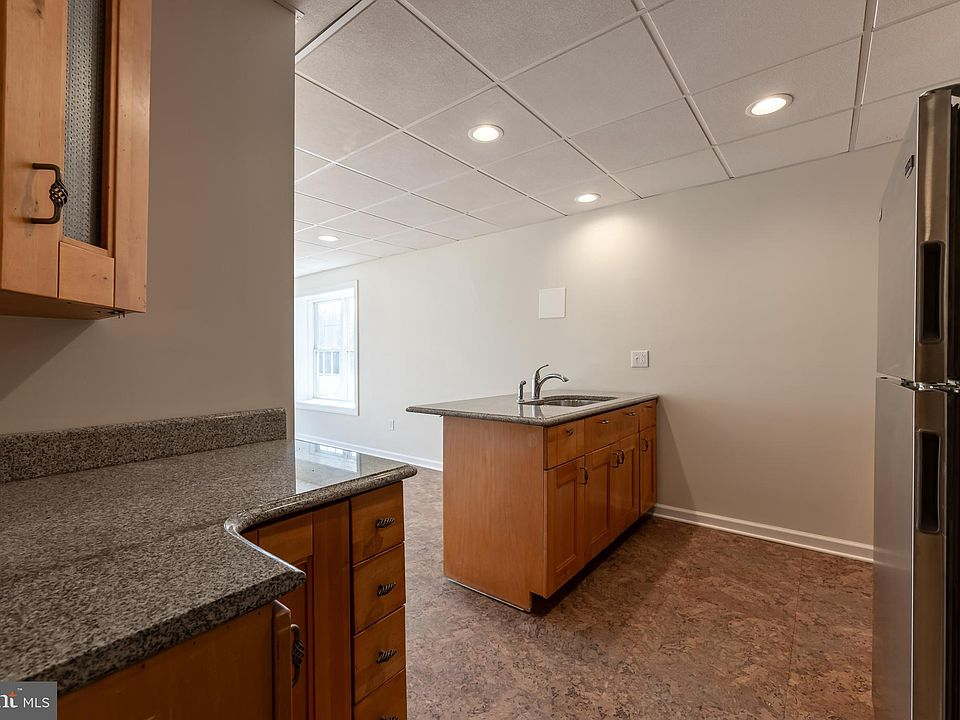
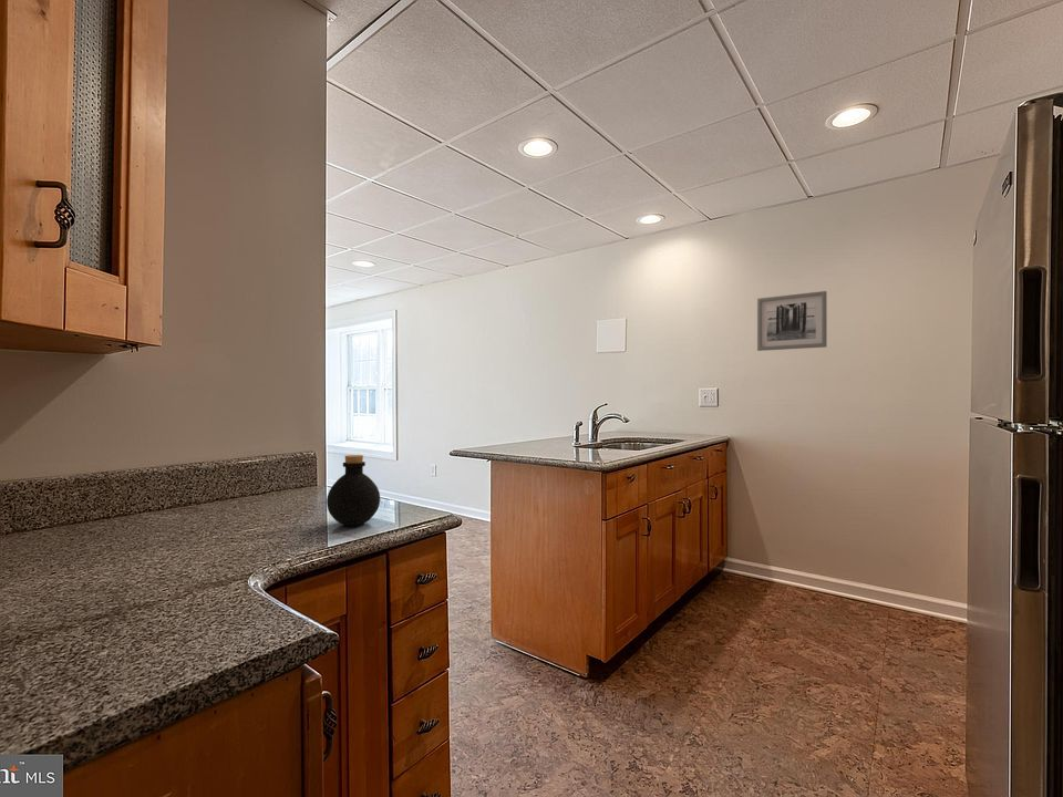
+ wall art [756,290,828,352]
+ bottle [326,454,381,527]
